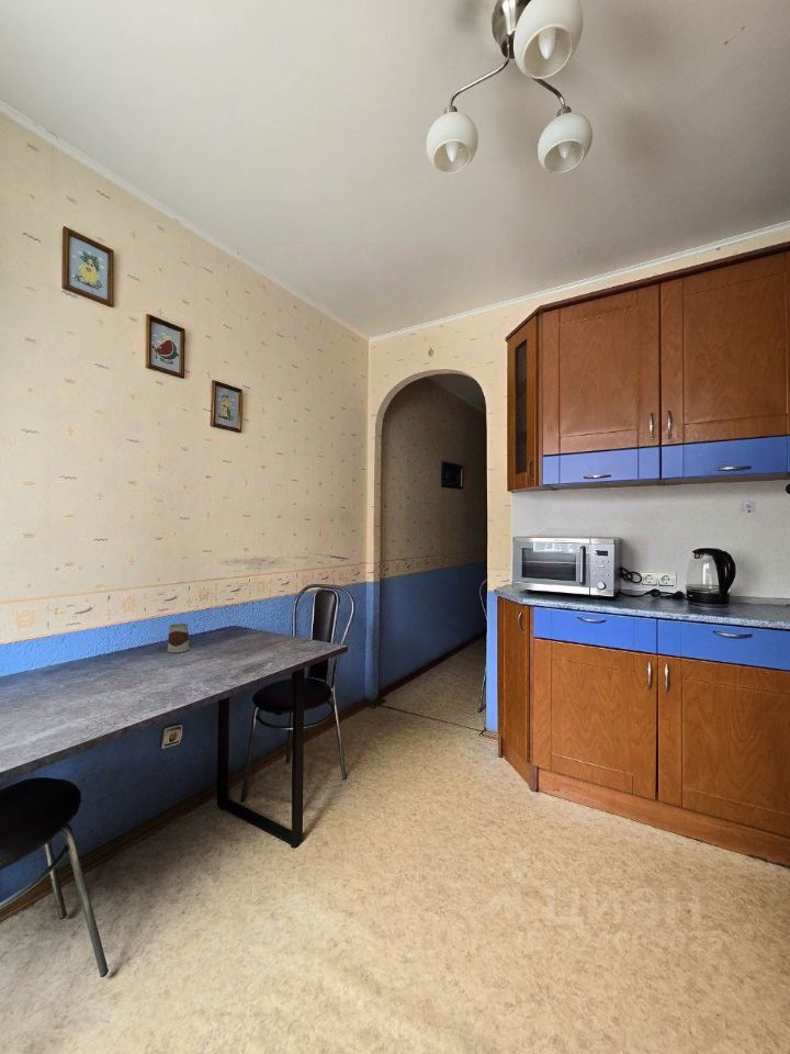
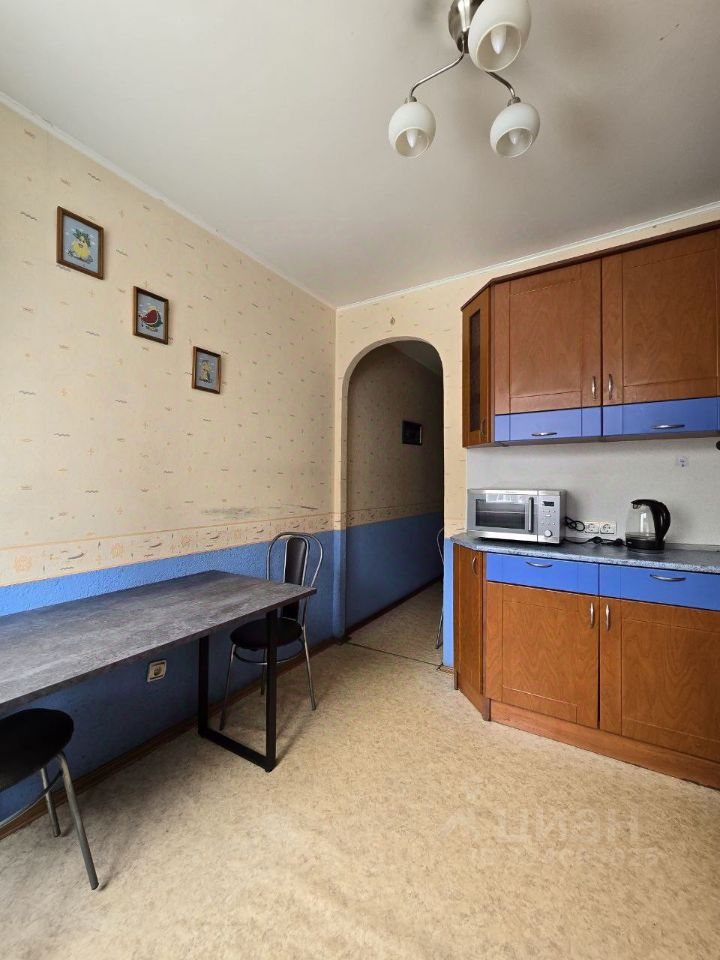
- mug [166,621,191,653]
